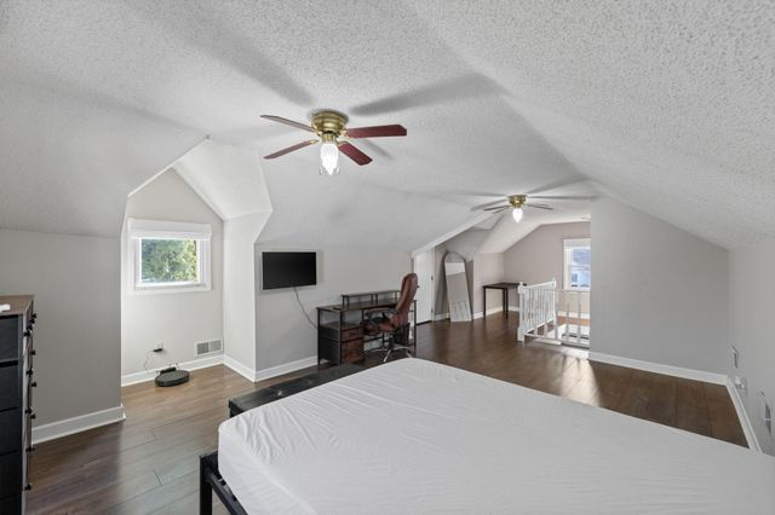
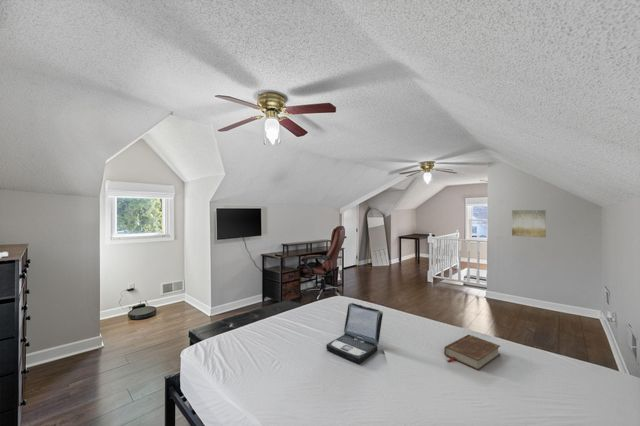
+ book [443,333,501,371]
+ wall art [511,209,547,238]
+ laptop [325,302,384,364]
